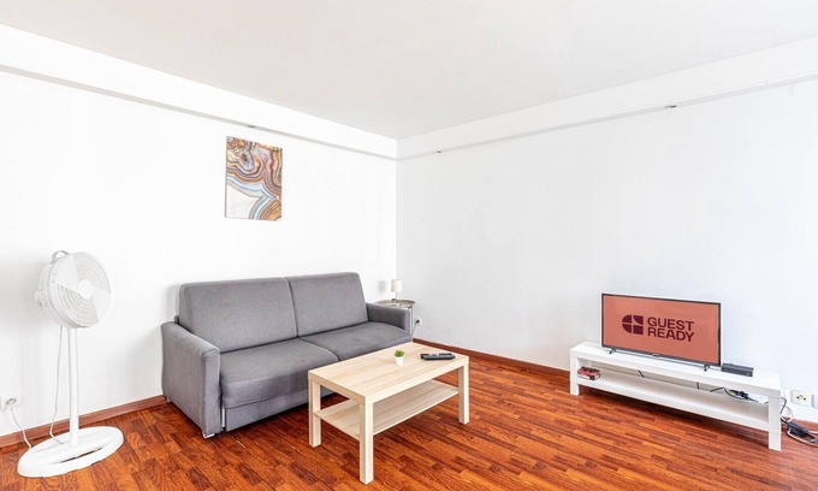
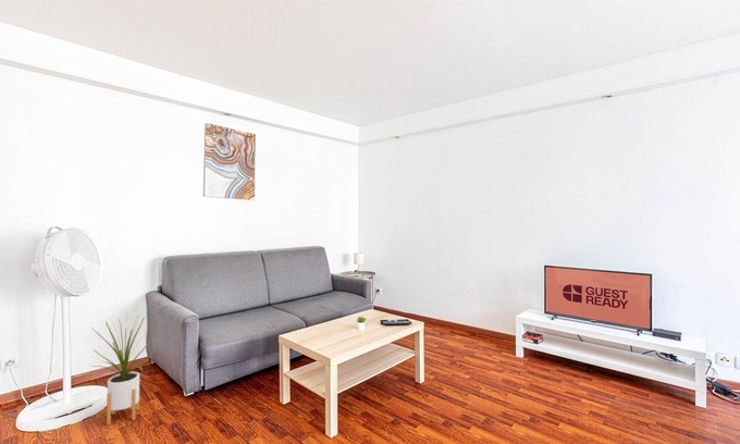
+ house plant [90,310,155,427]
